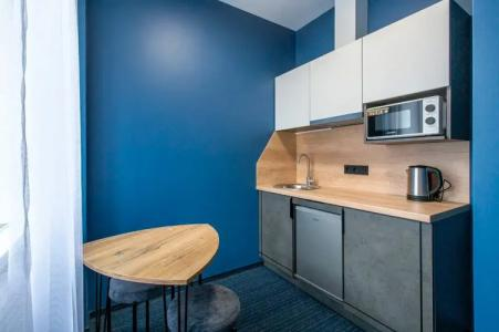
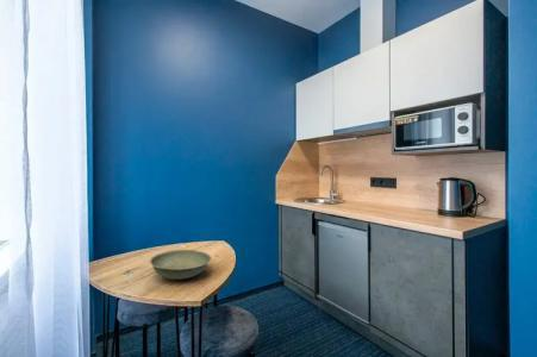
+ bowl [149,249,212,281]
